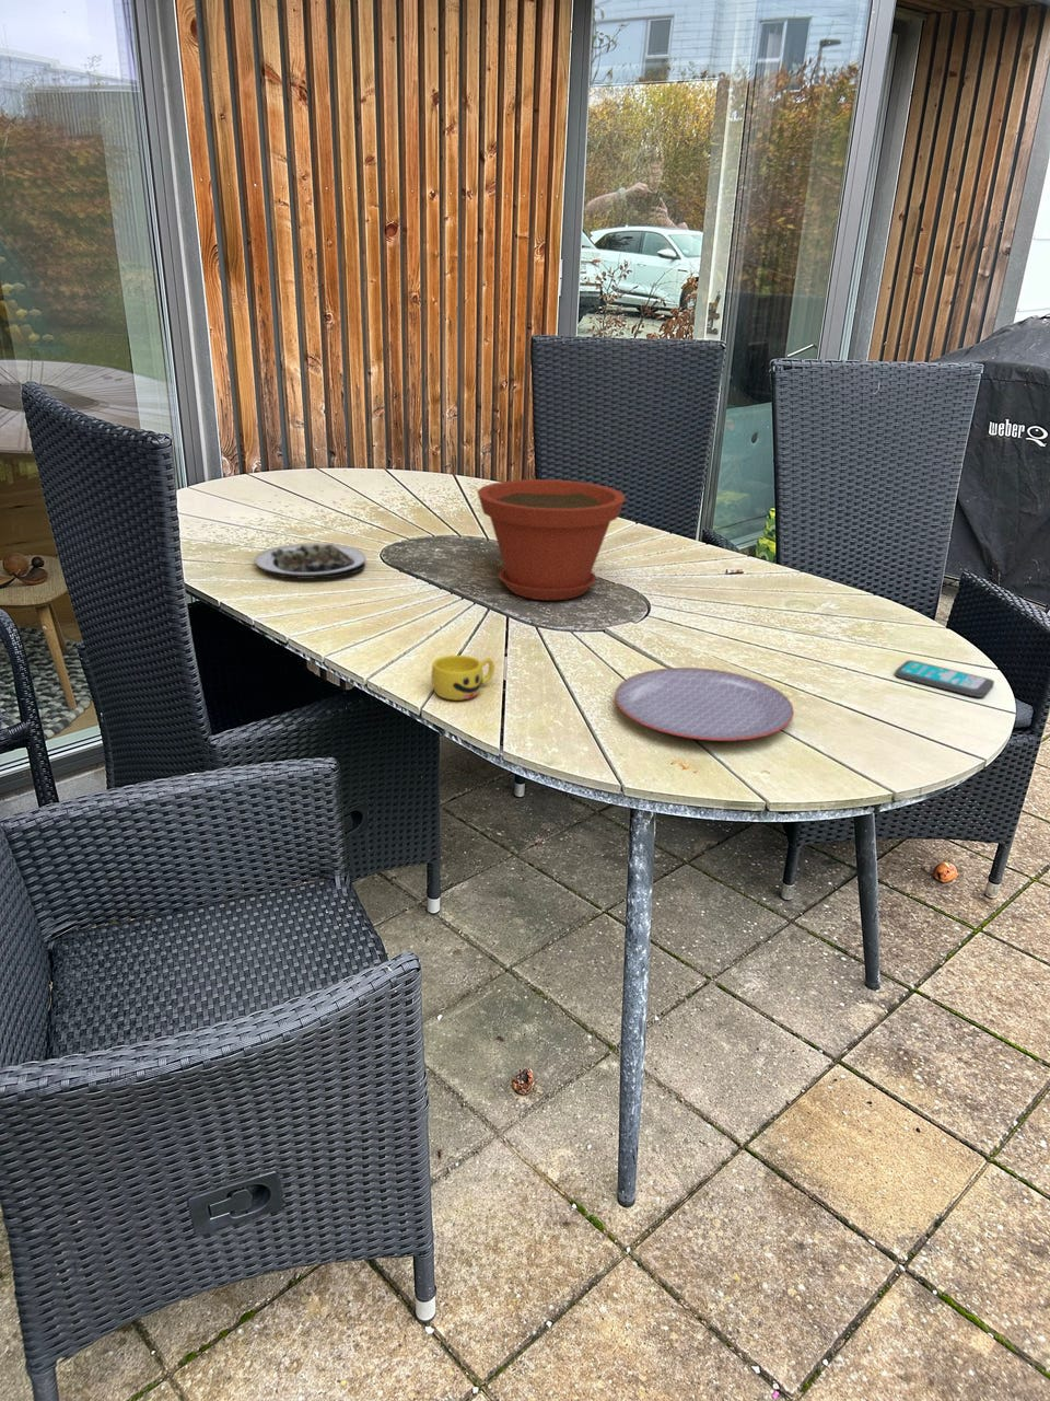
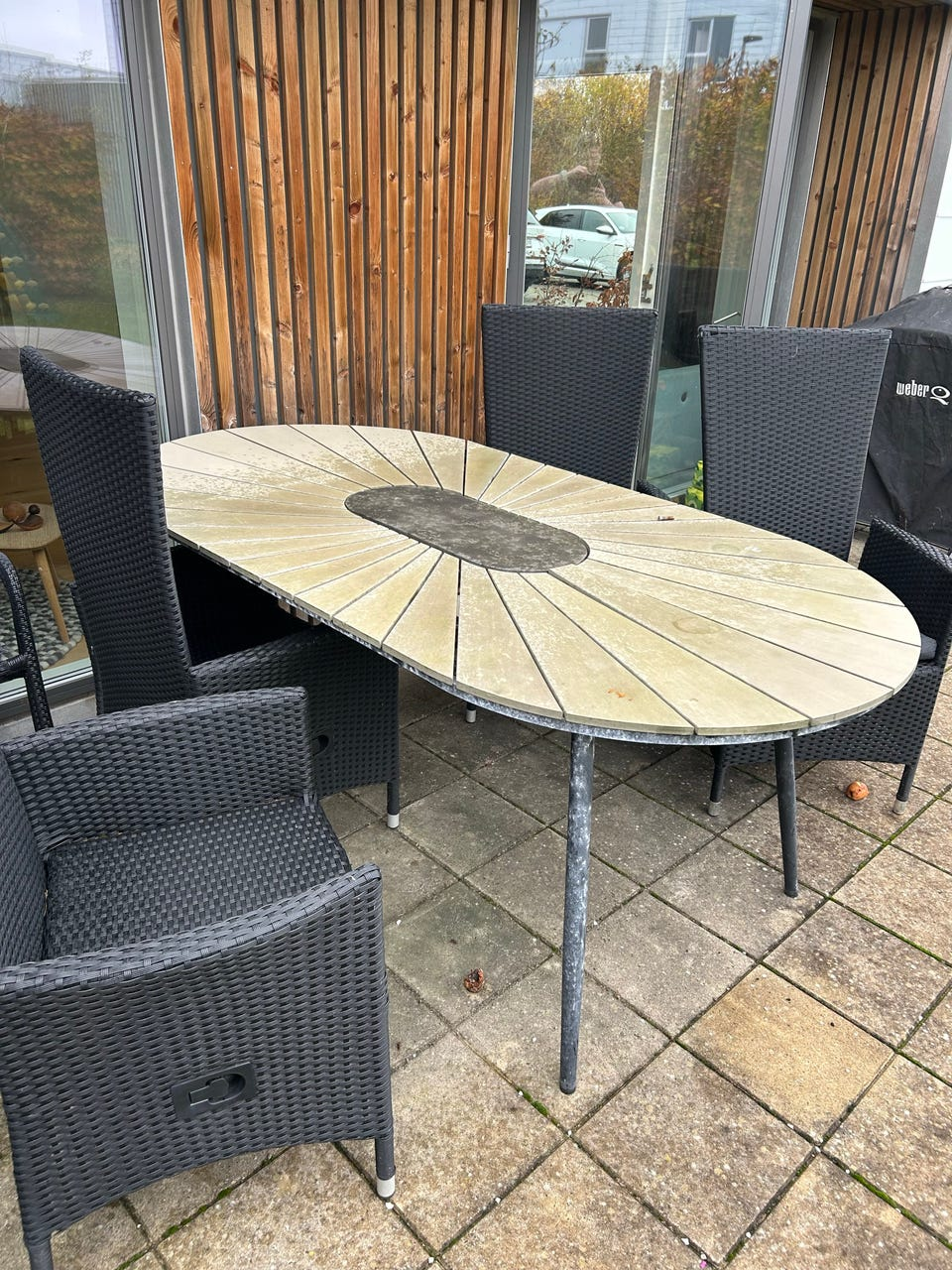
- plate [613,666,795,742]
- plate [253,543,366,580]
- smartphone [893,659,995,698]
- cup [430,654,495,702]
- plant pot [475,479,626,601]
